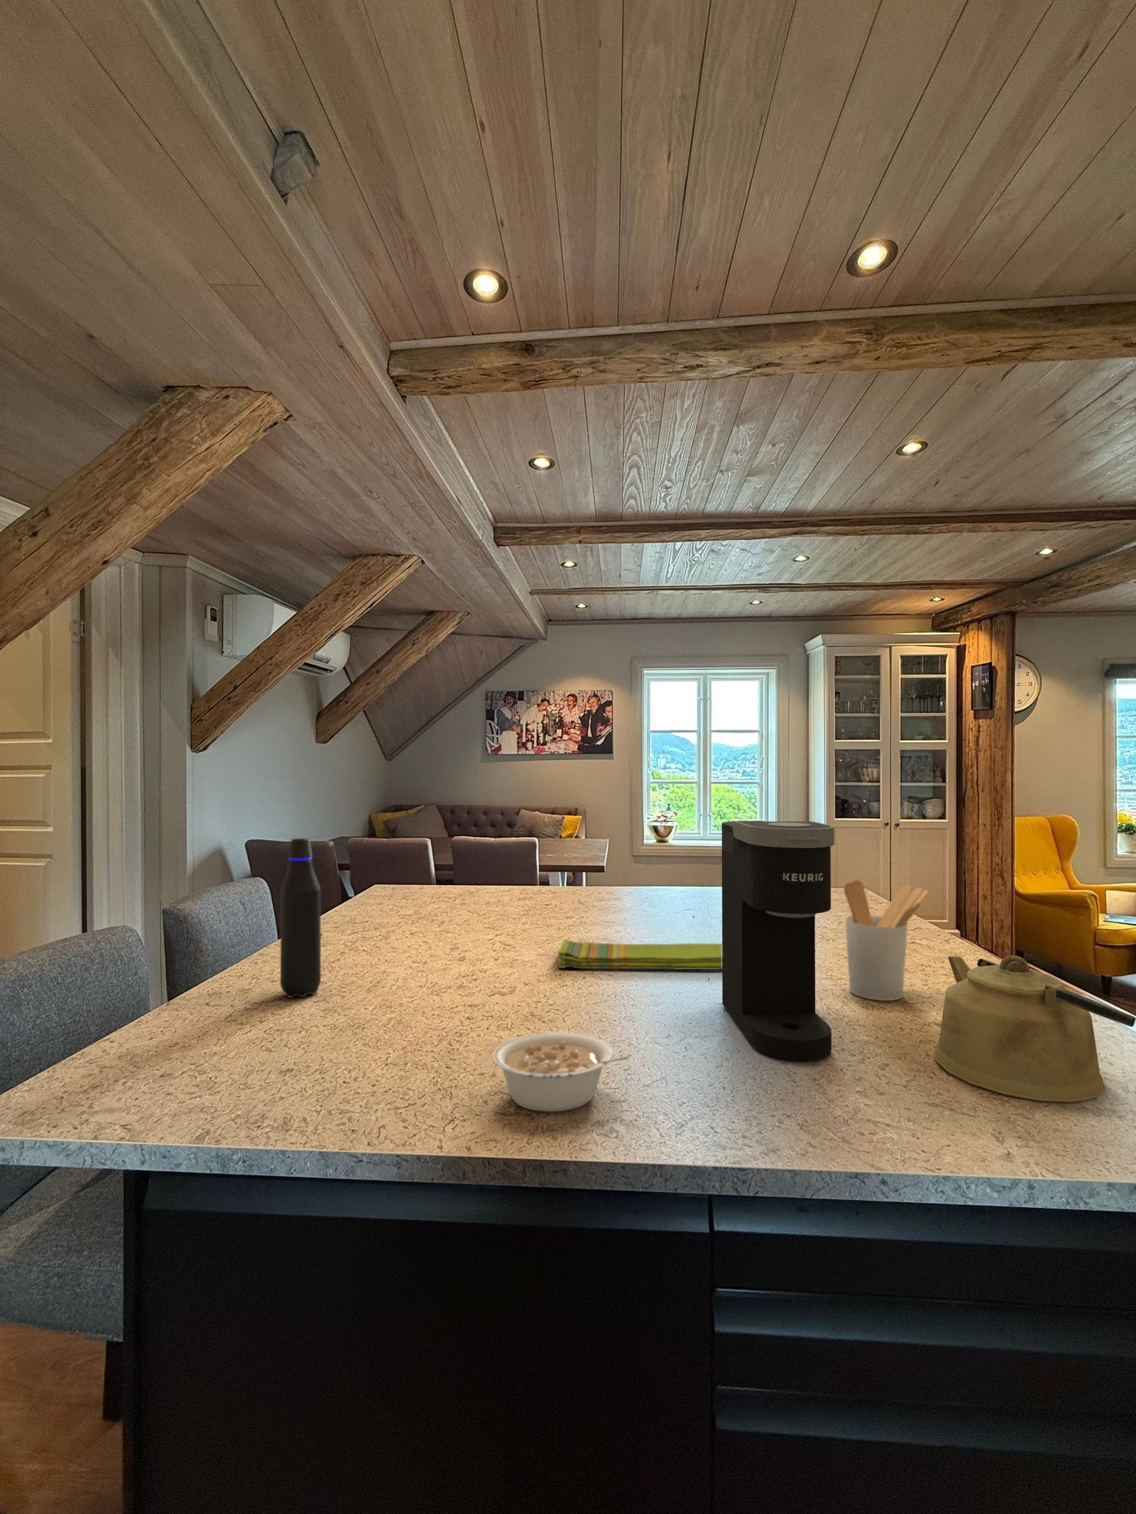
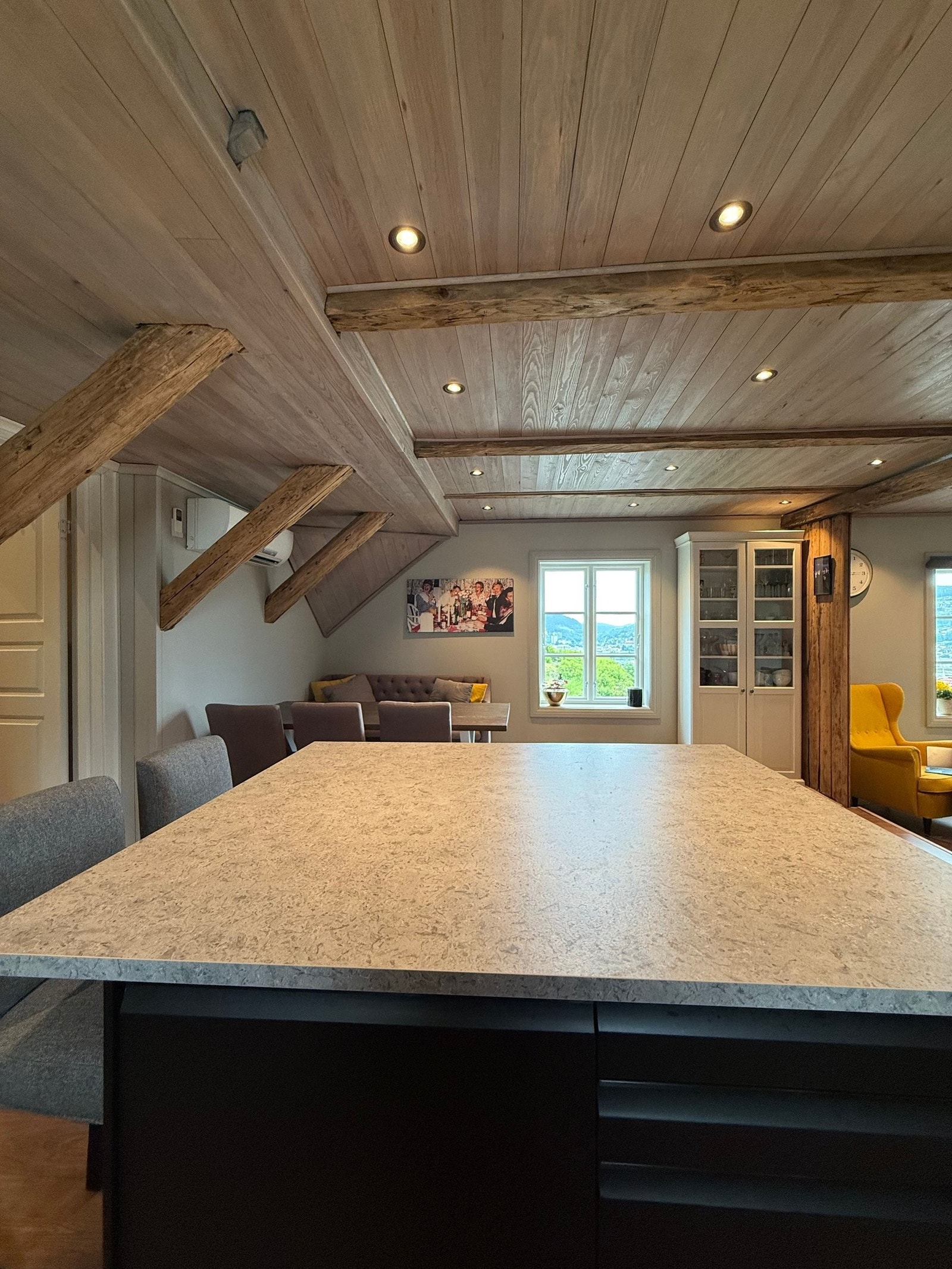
- dish towel [557,939,722,970]
- legume [492,1032,632,1112]
- utensil holder [842,879,928,1001]
- kettle [934,954,1136,1104]
- coffee maker [722,821,835,1063]
- water bottle [279,838,322,999]
